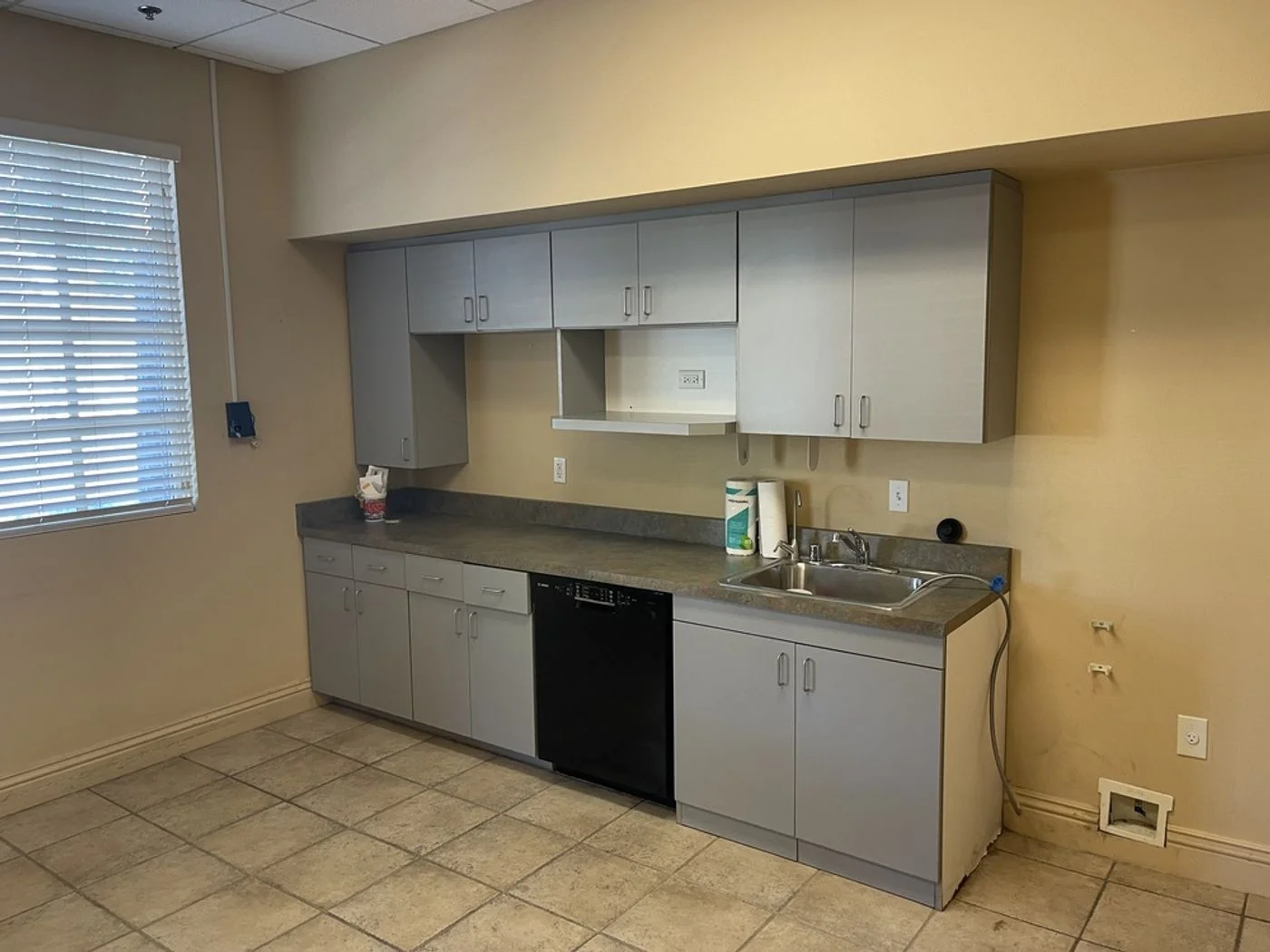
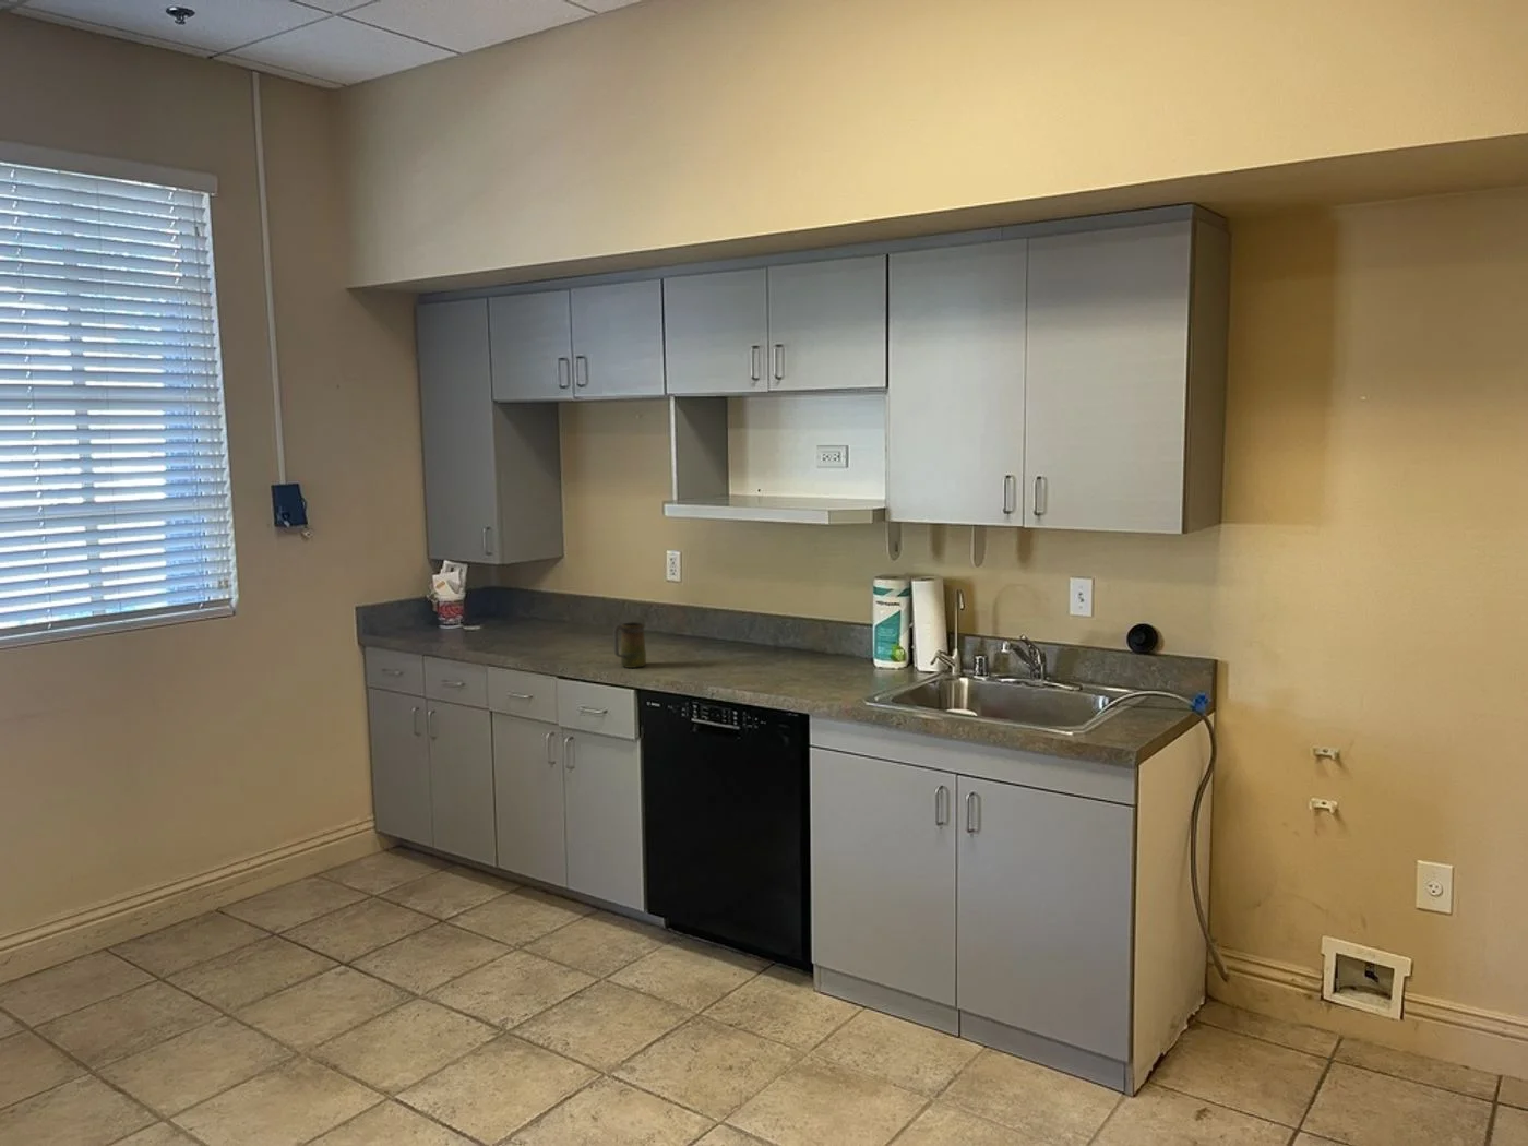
+ mug [612,621,647,669]
